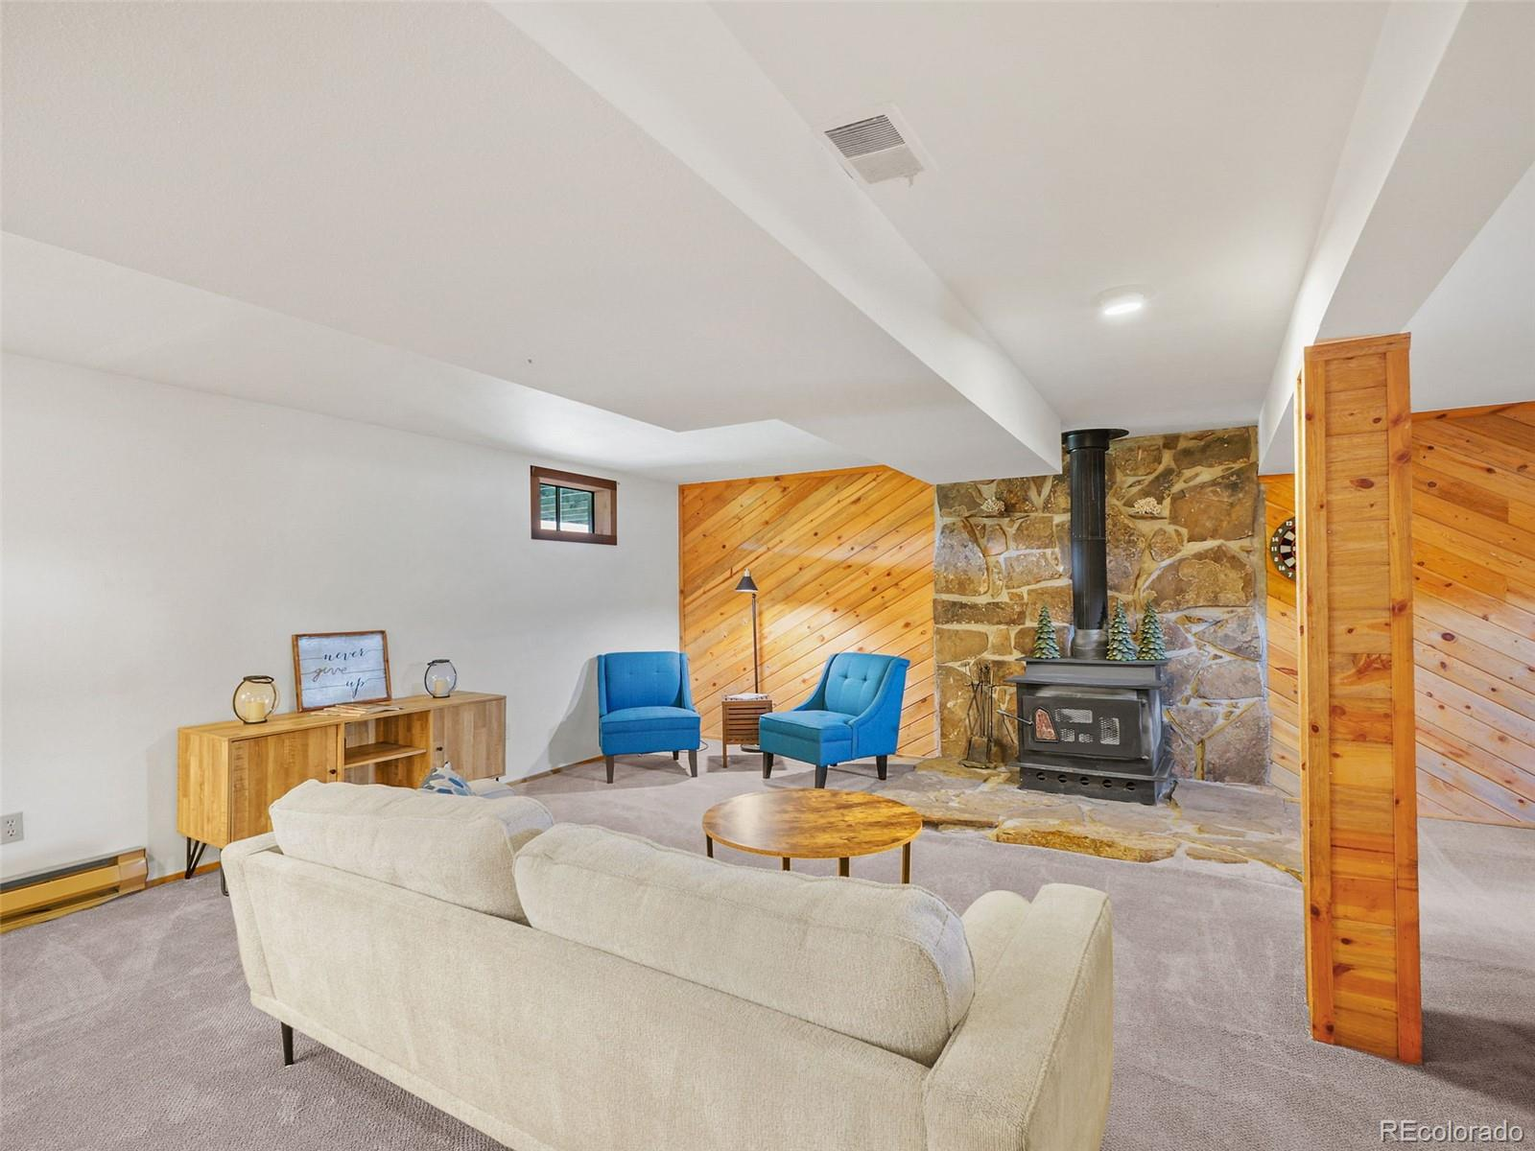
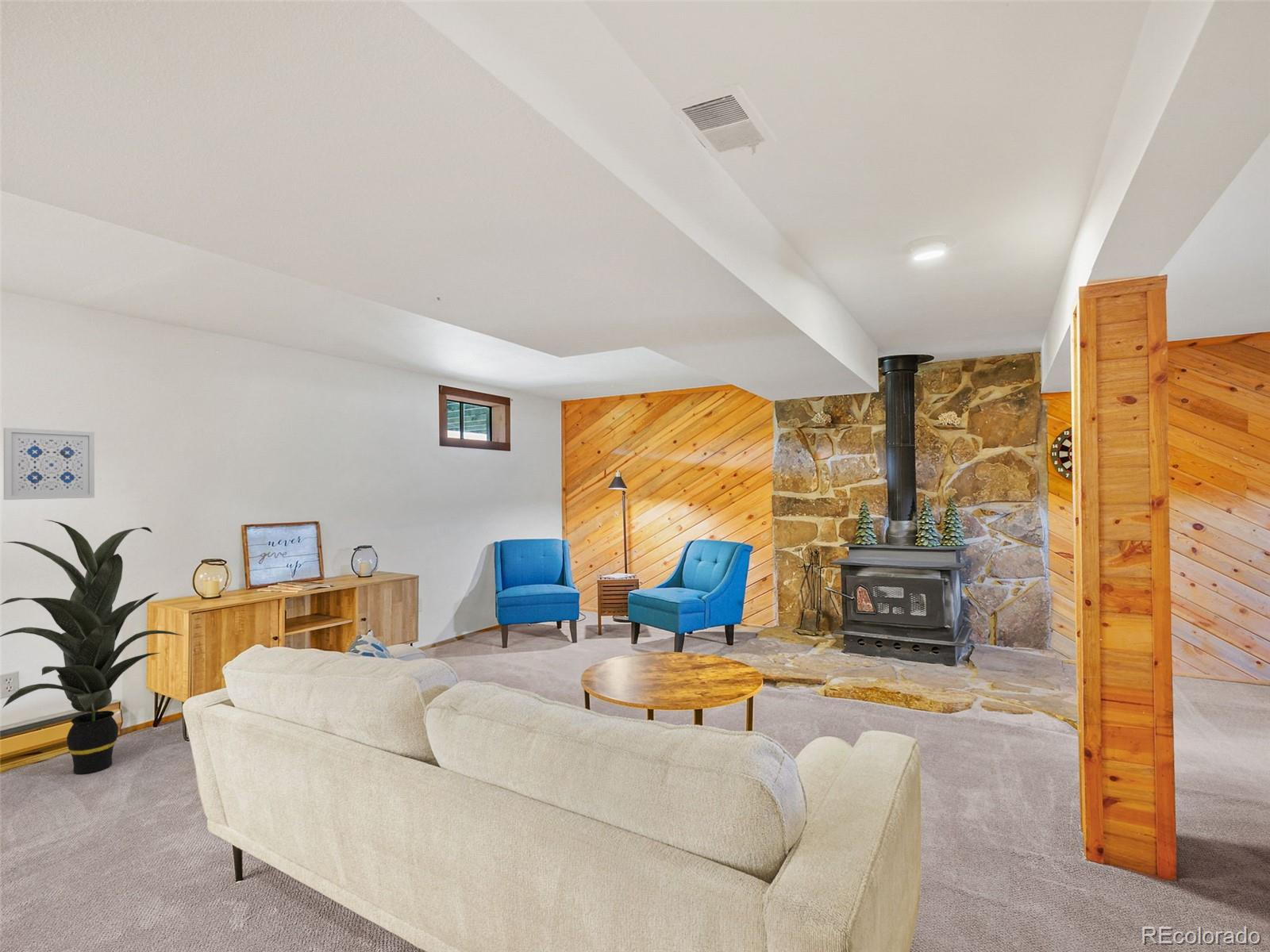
+ indoor plant [0,520,183,775]
+ wall art [2,427,95,501]
